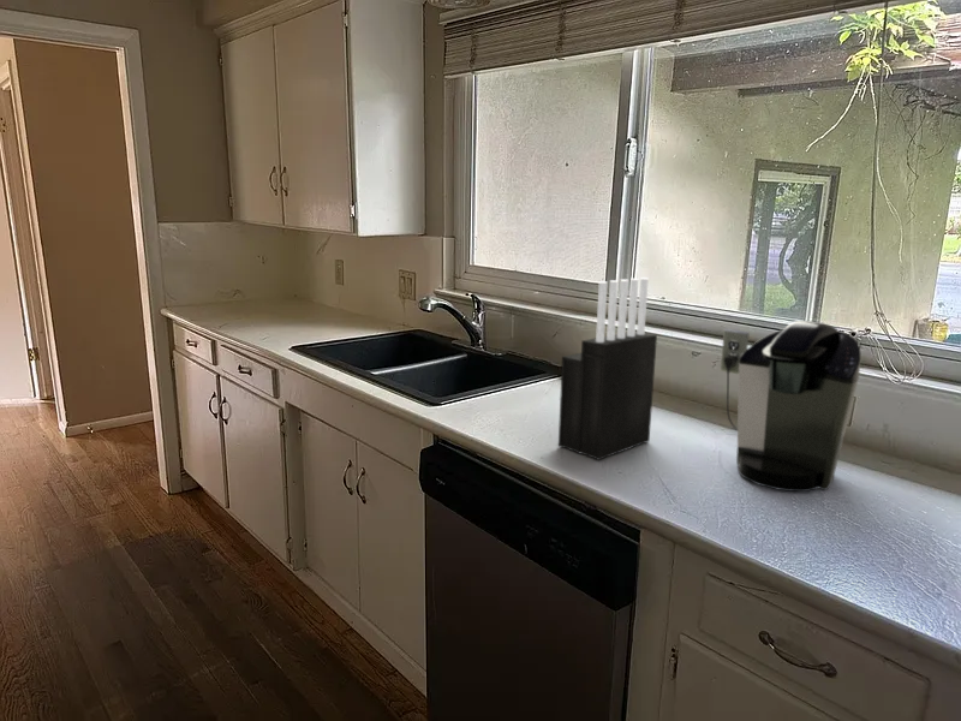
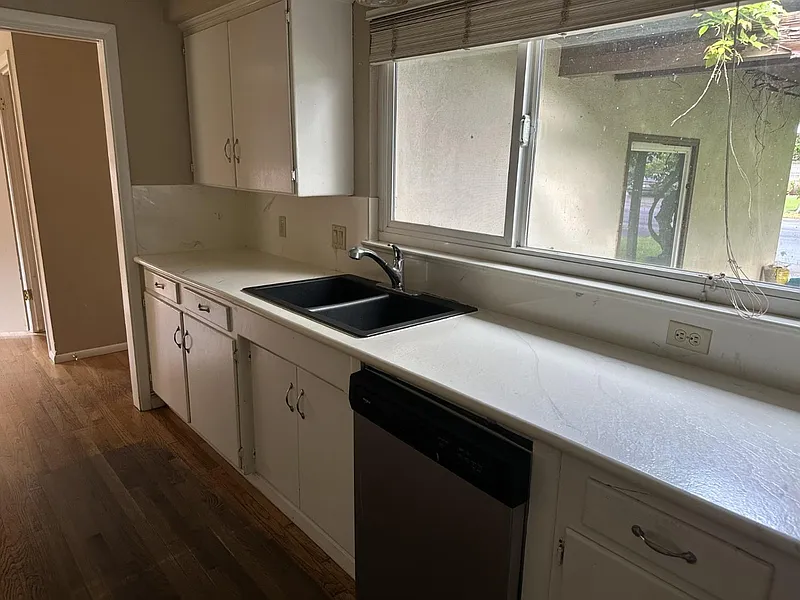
- knife block [557,276,658,461]
- coffee maker [720,320,861,493]
